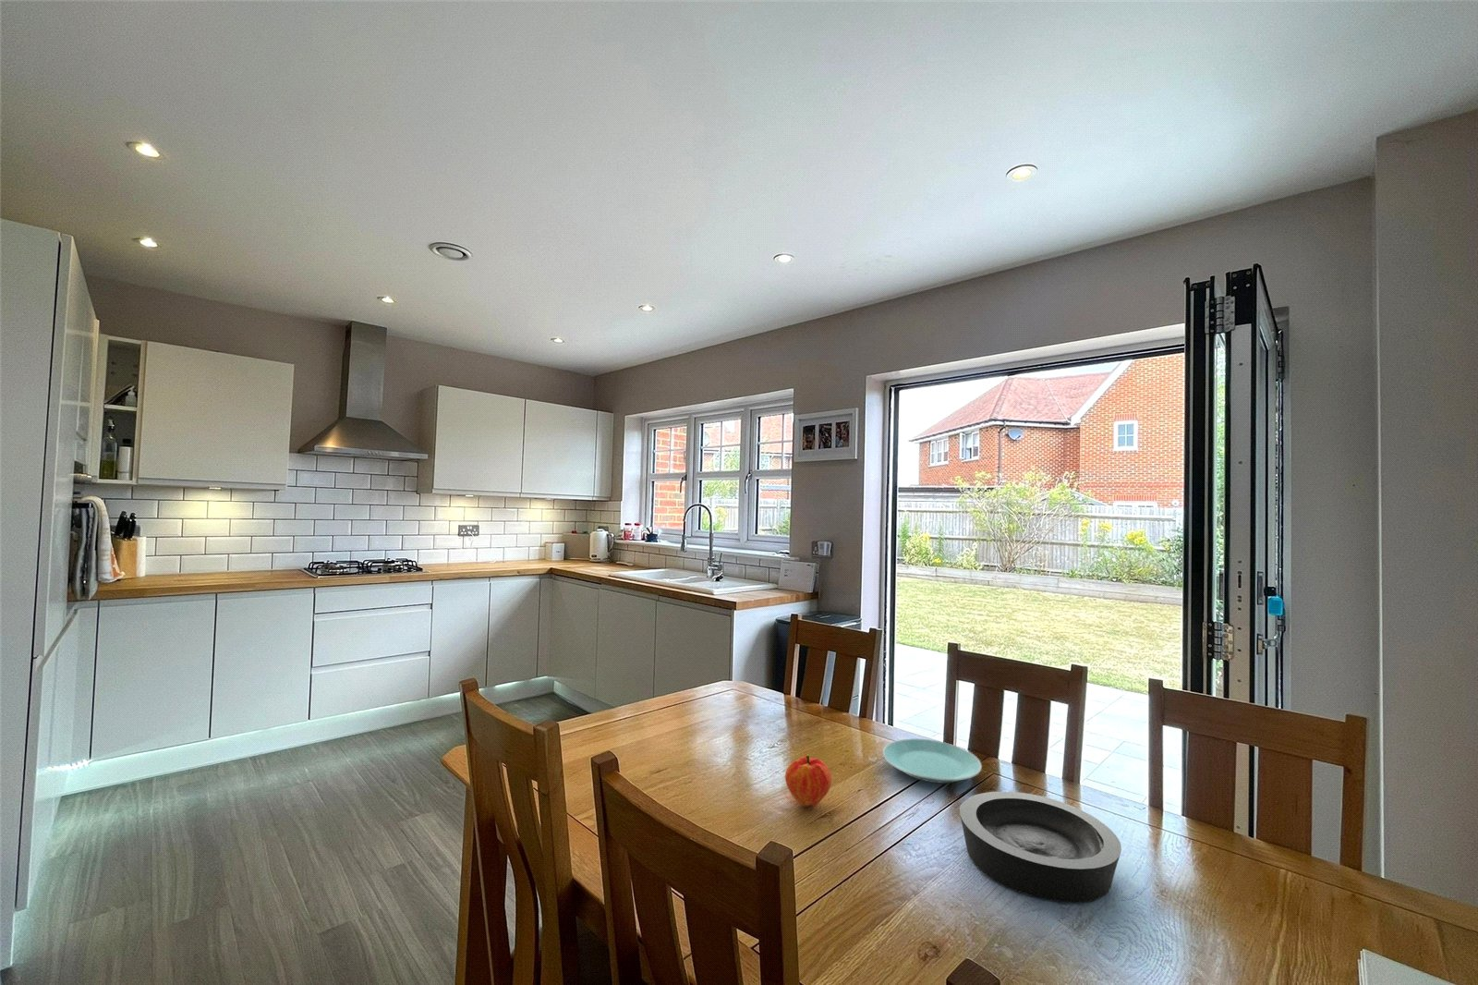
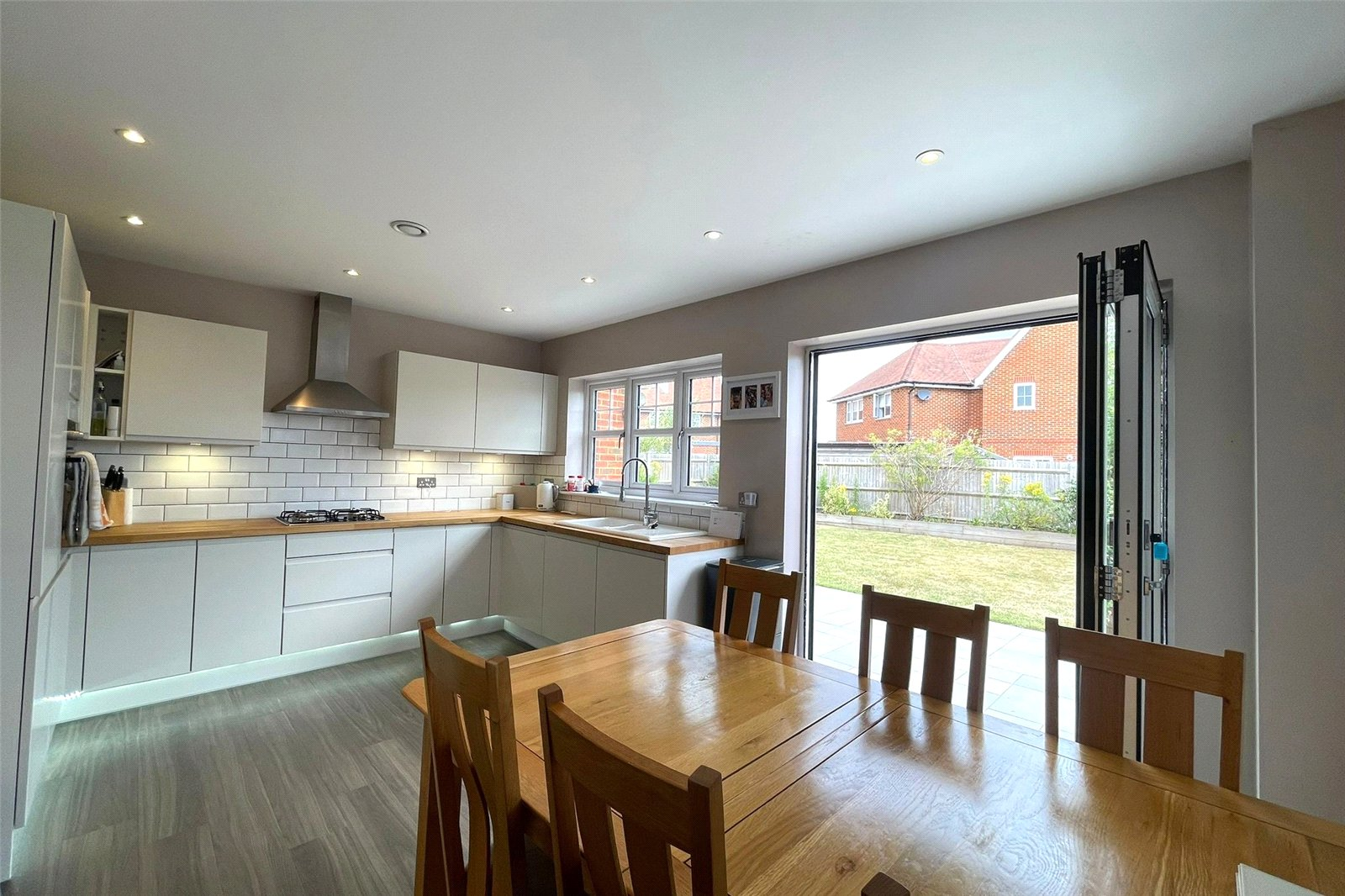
- plate [881,738,982,785]
- fruit [785,754,832,808]
- bowl [959,790,1122,904]
